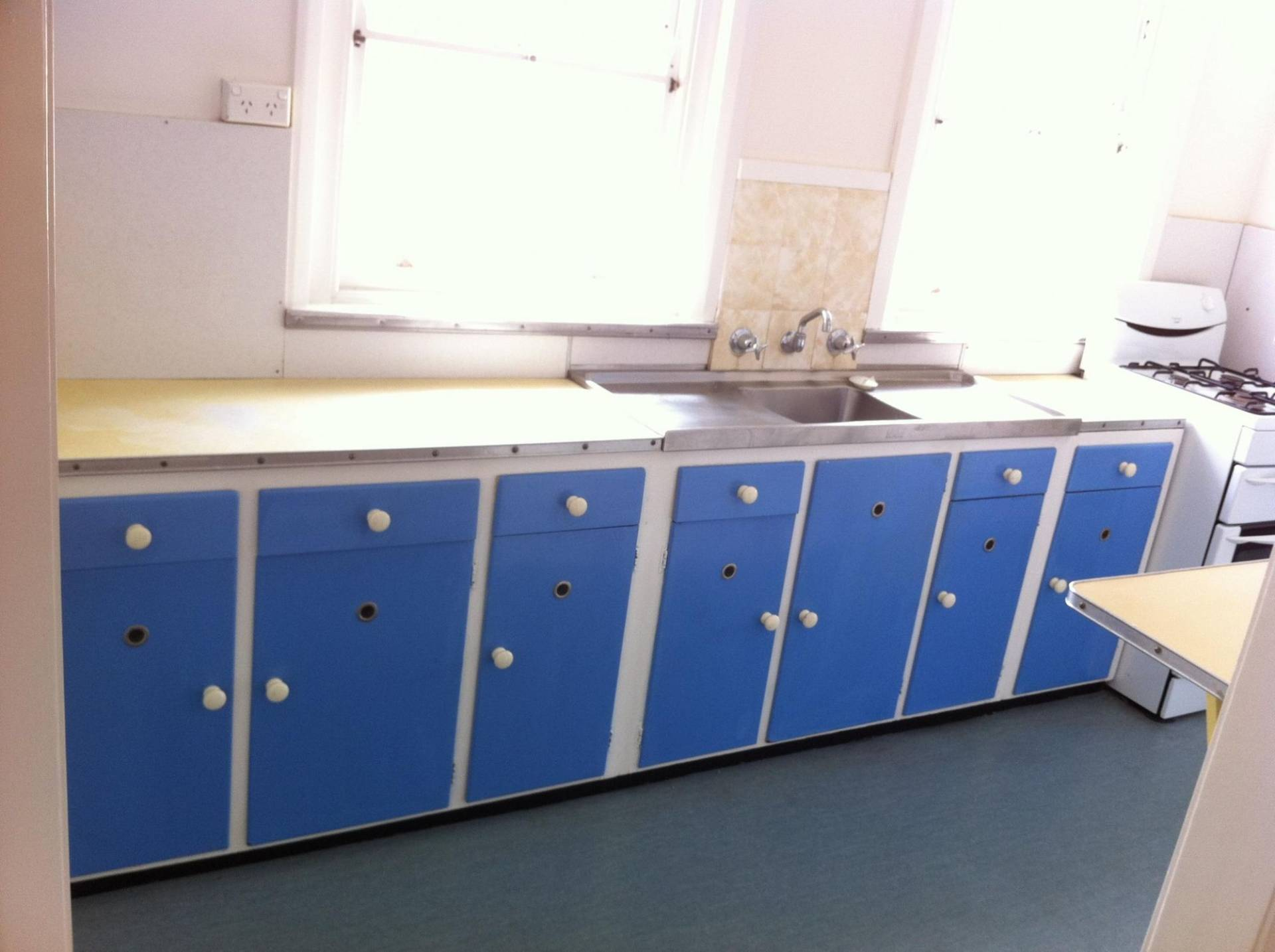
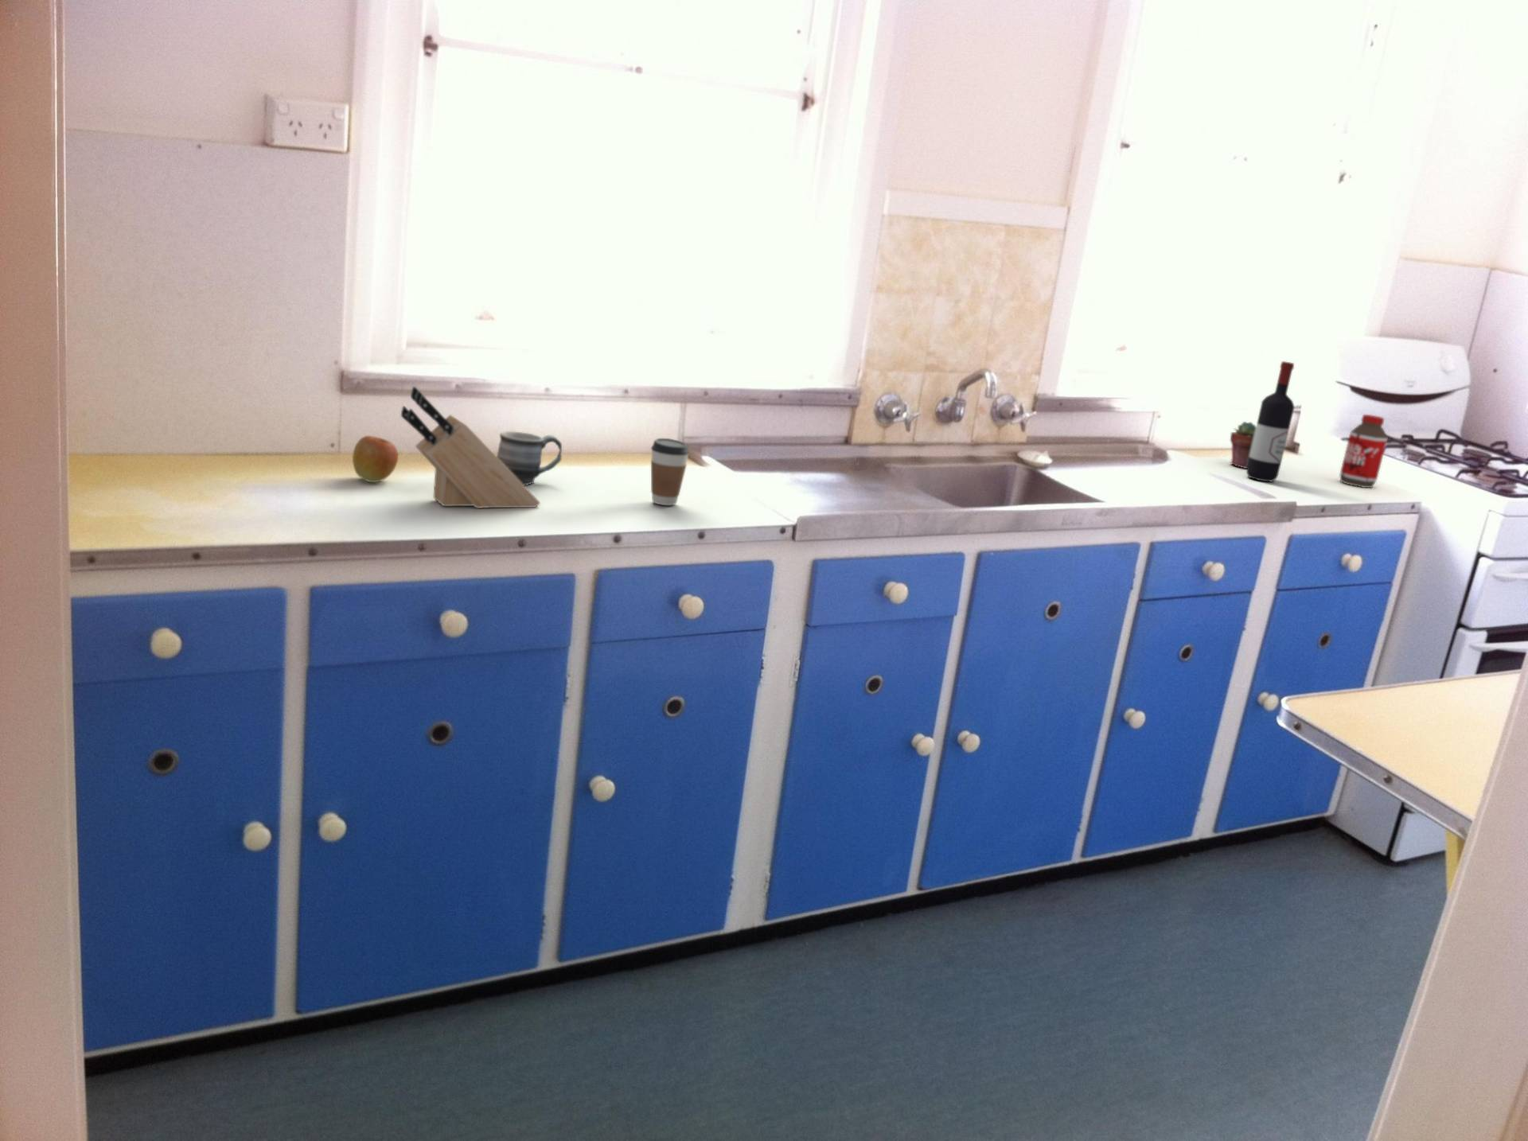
+ mug [496,430,562,487]
+ wine bottle [1245,361,1296,482]
+ apple [352,435,399,483]
+ knife block [400,386,542,509]
+ coffee cup [651,437,690,506]
+ potted succulent [1230,421,1257,470]
+ bottle [1340,413,1389,489]
